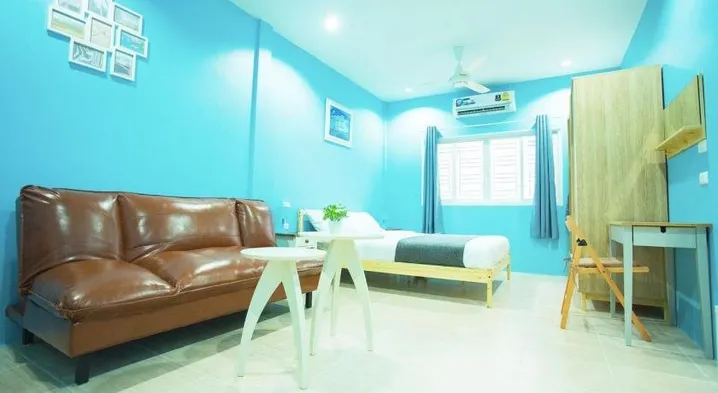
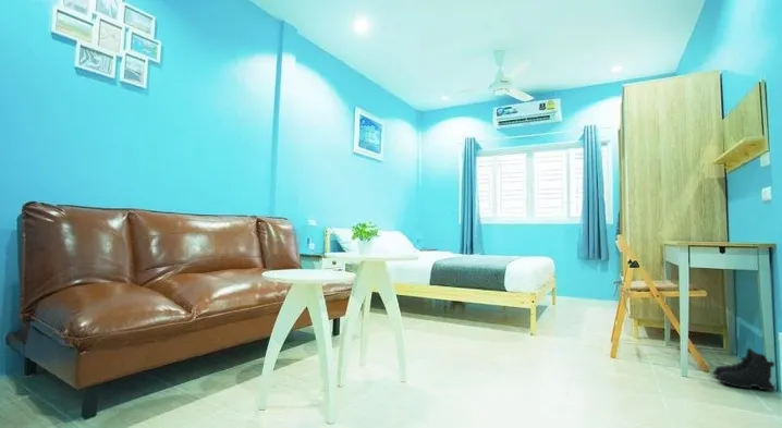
+ boots [711,347,775,392]
